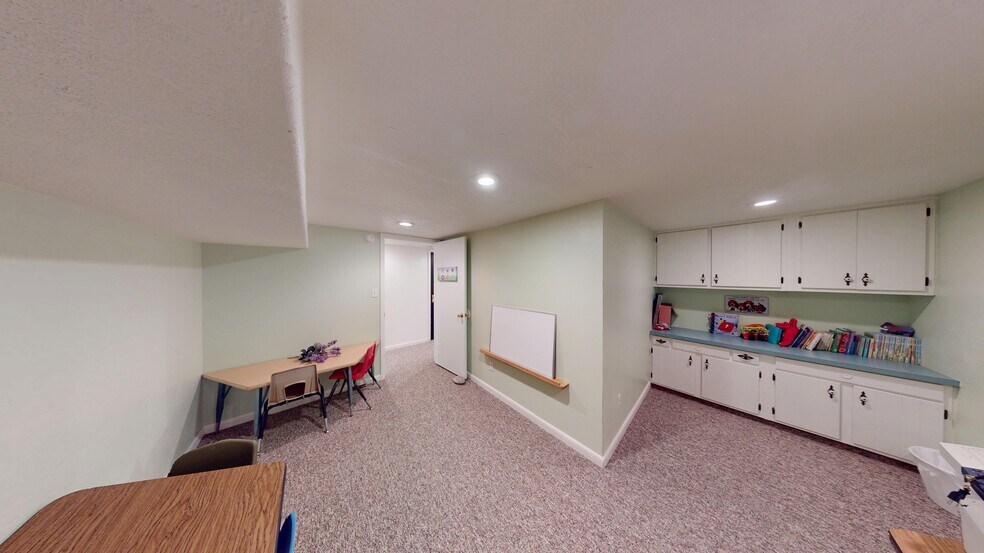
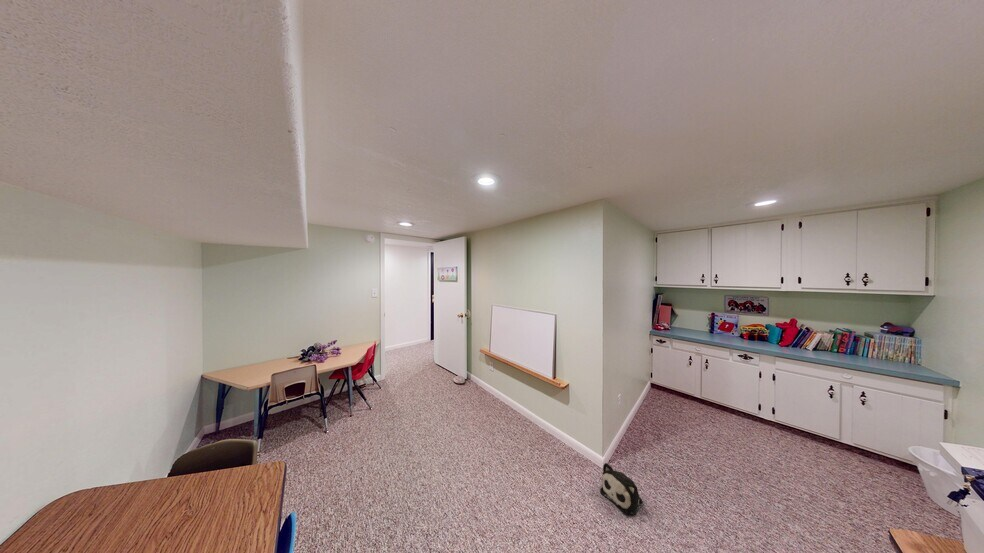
+ plush toy [599,462,644,515]
